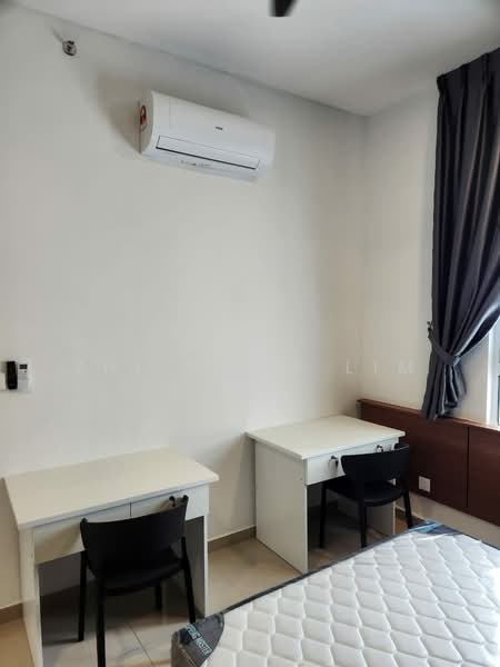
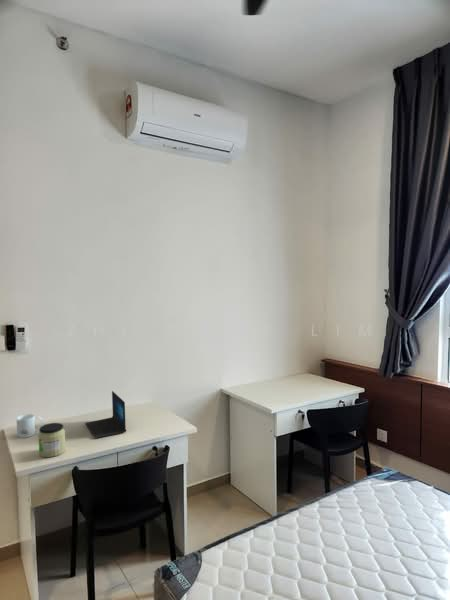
+ jar [37,422,67,458]
+ mug [15,413,44,439]
+ laptop [84,390,127,439]
